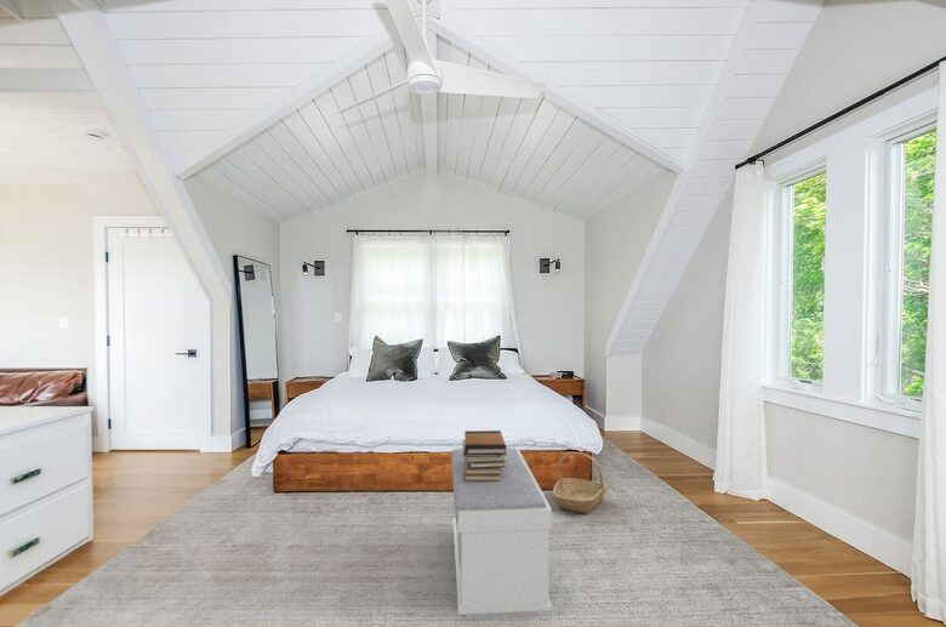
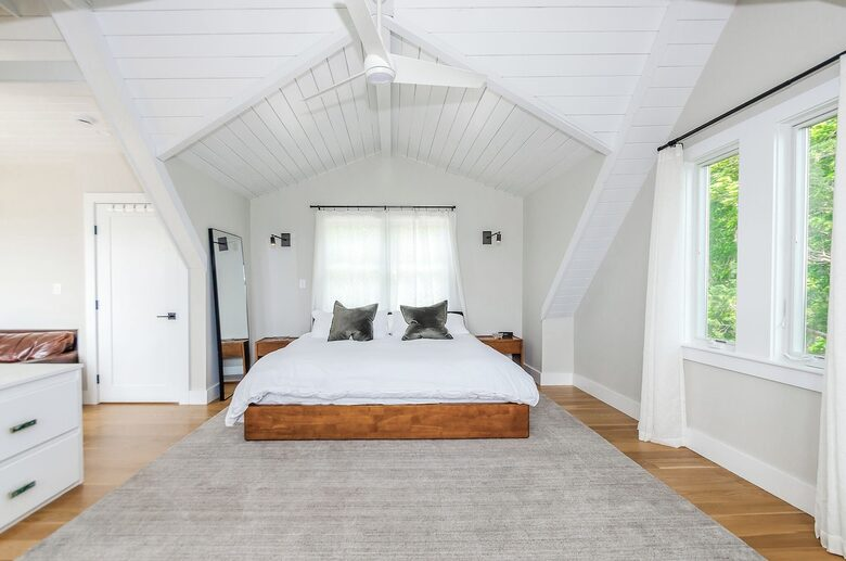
- bench [450,448,553,621]
- basket [552,451,609,515]
- book stack [461,429,508,481]
